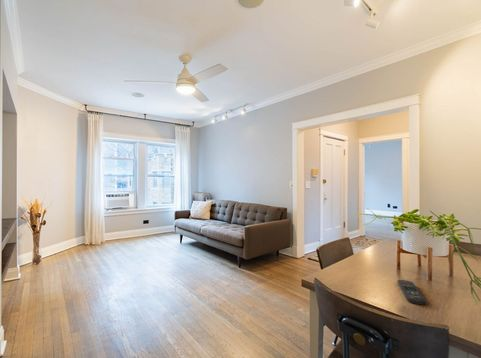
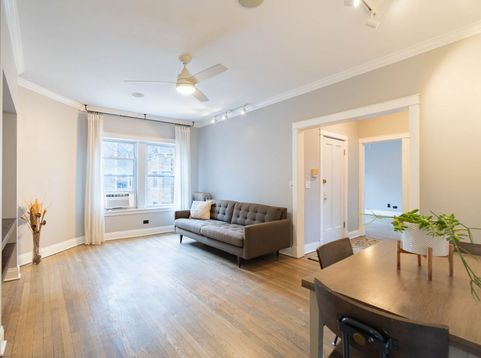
- remote control [397,279,427,305]
